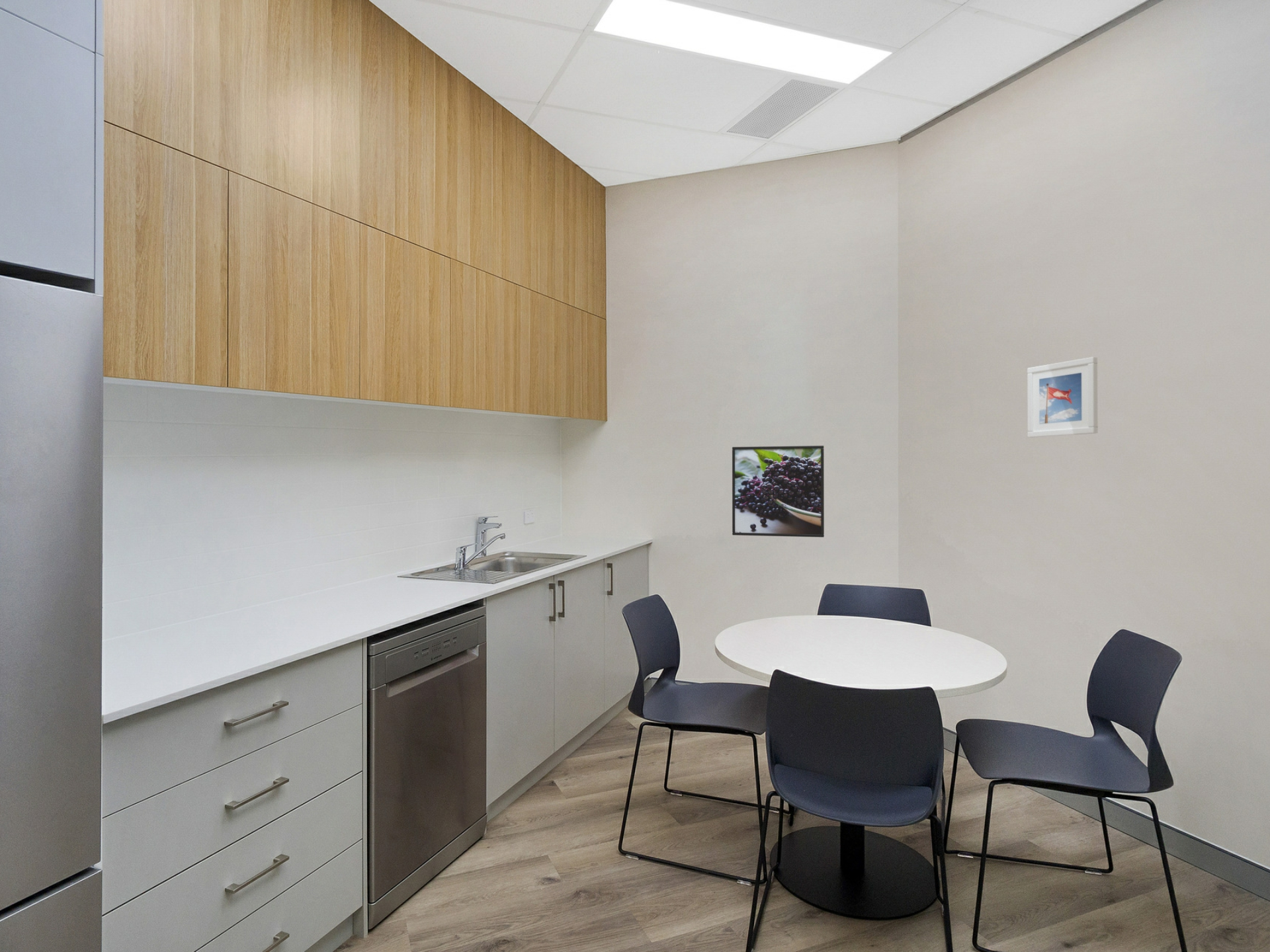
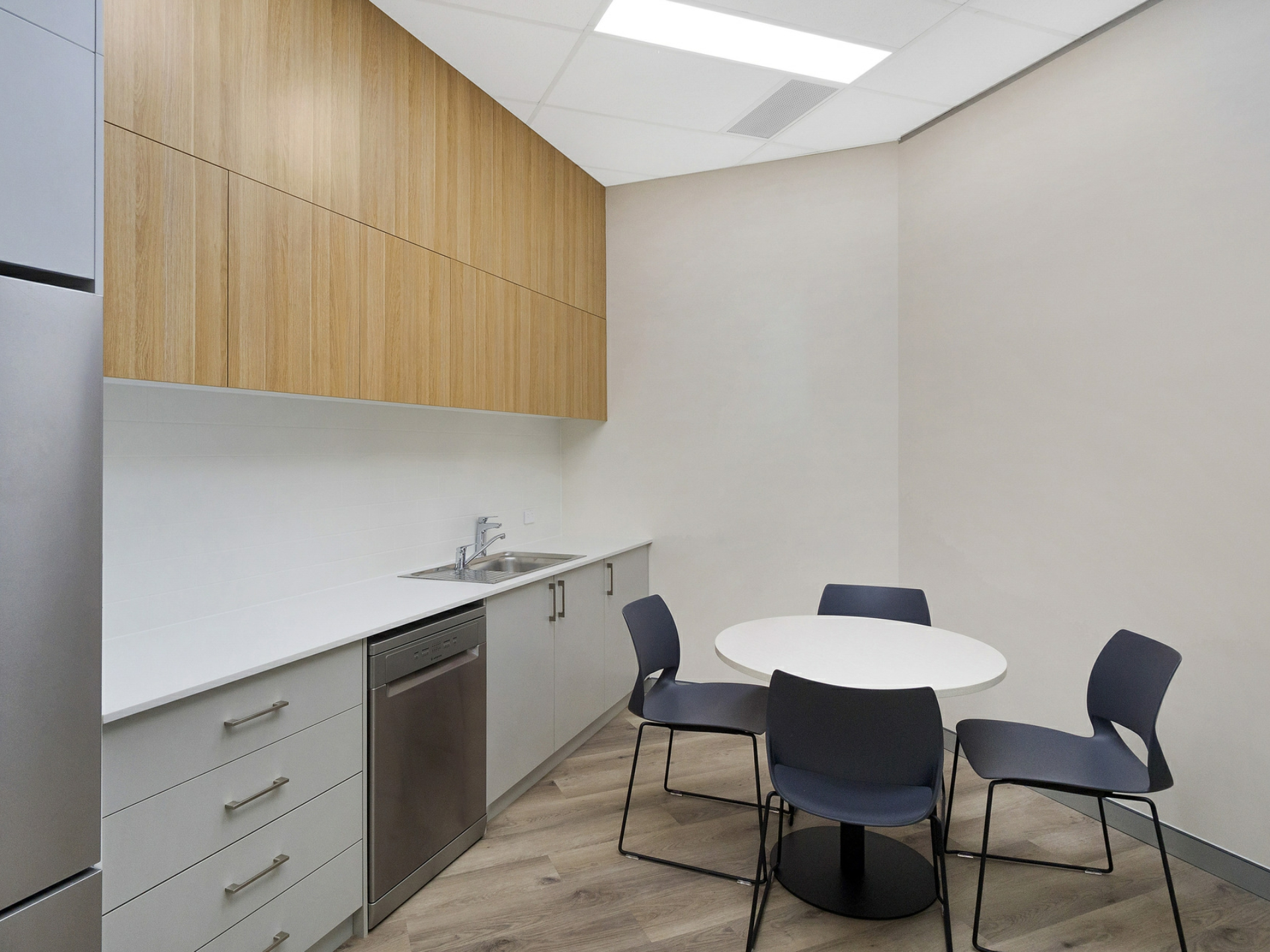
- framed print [1027,356,1098,438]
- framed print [732,445,825,538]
